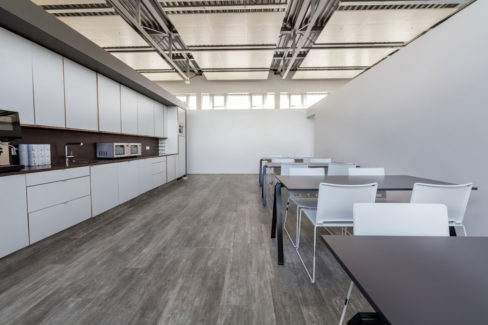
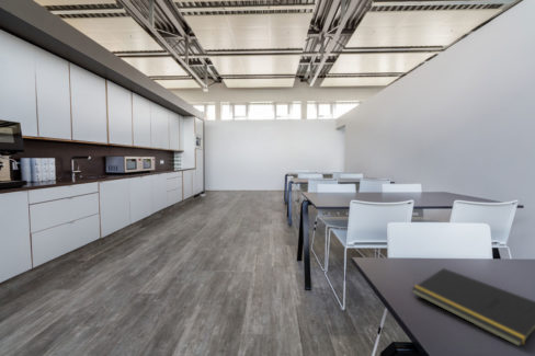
+ notepad [410,267,535,347]
